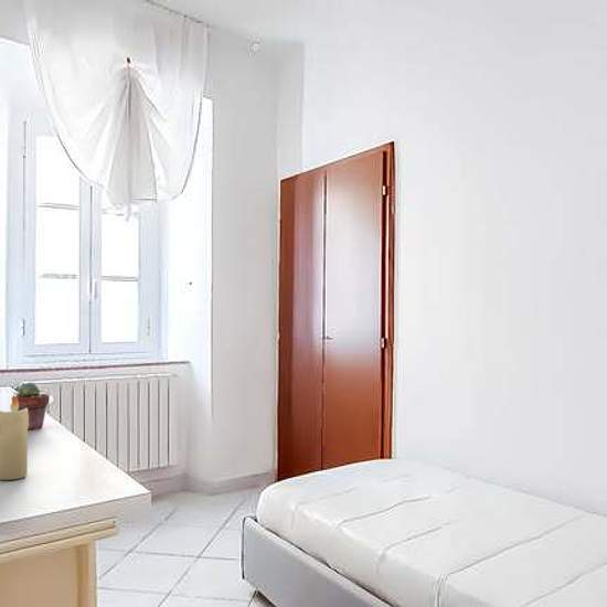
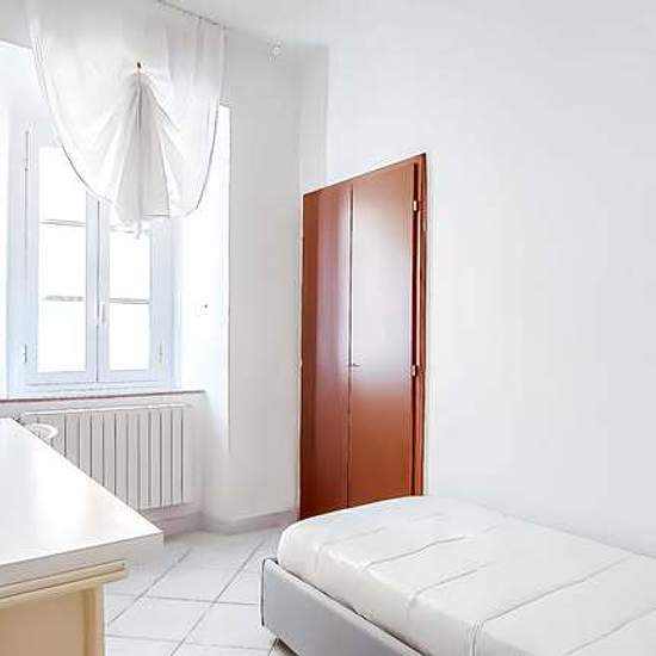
- candle [0,394,29,481]
- potted succulent [10,382,51,430]
